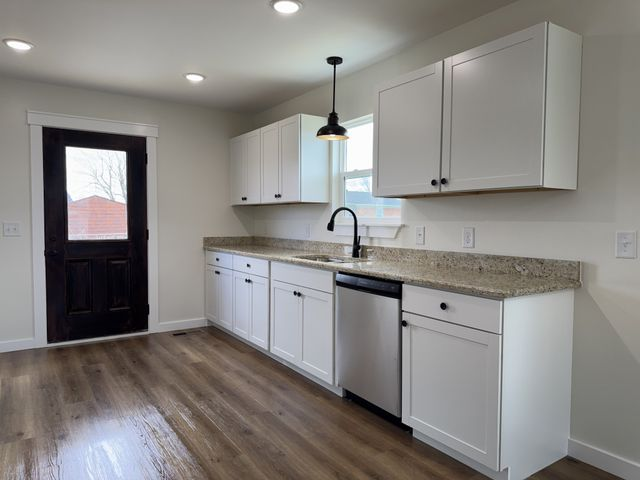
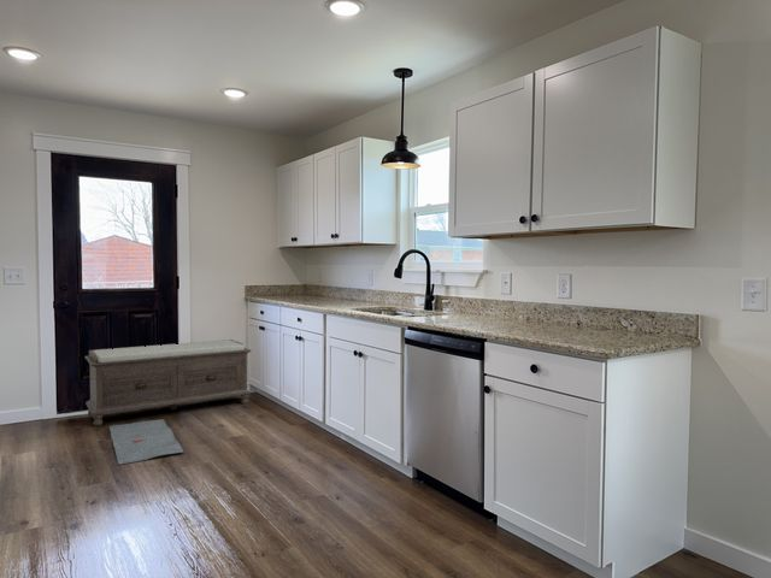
+ bench [83,338,253,427]
+ rug [108,418,184,466]
